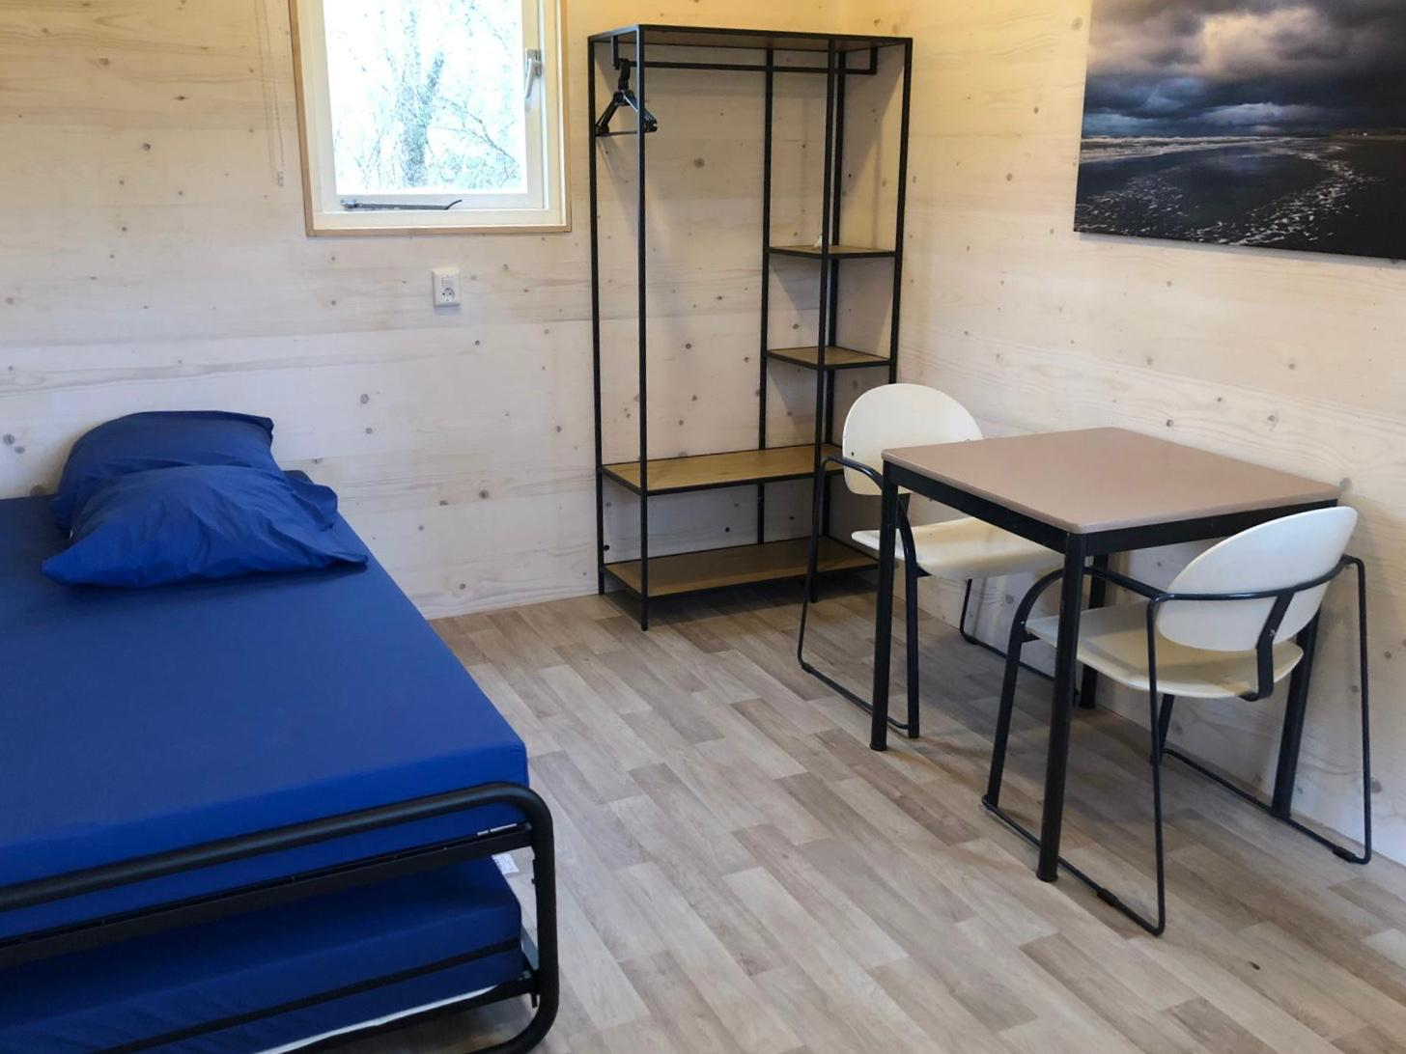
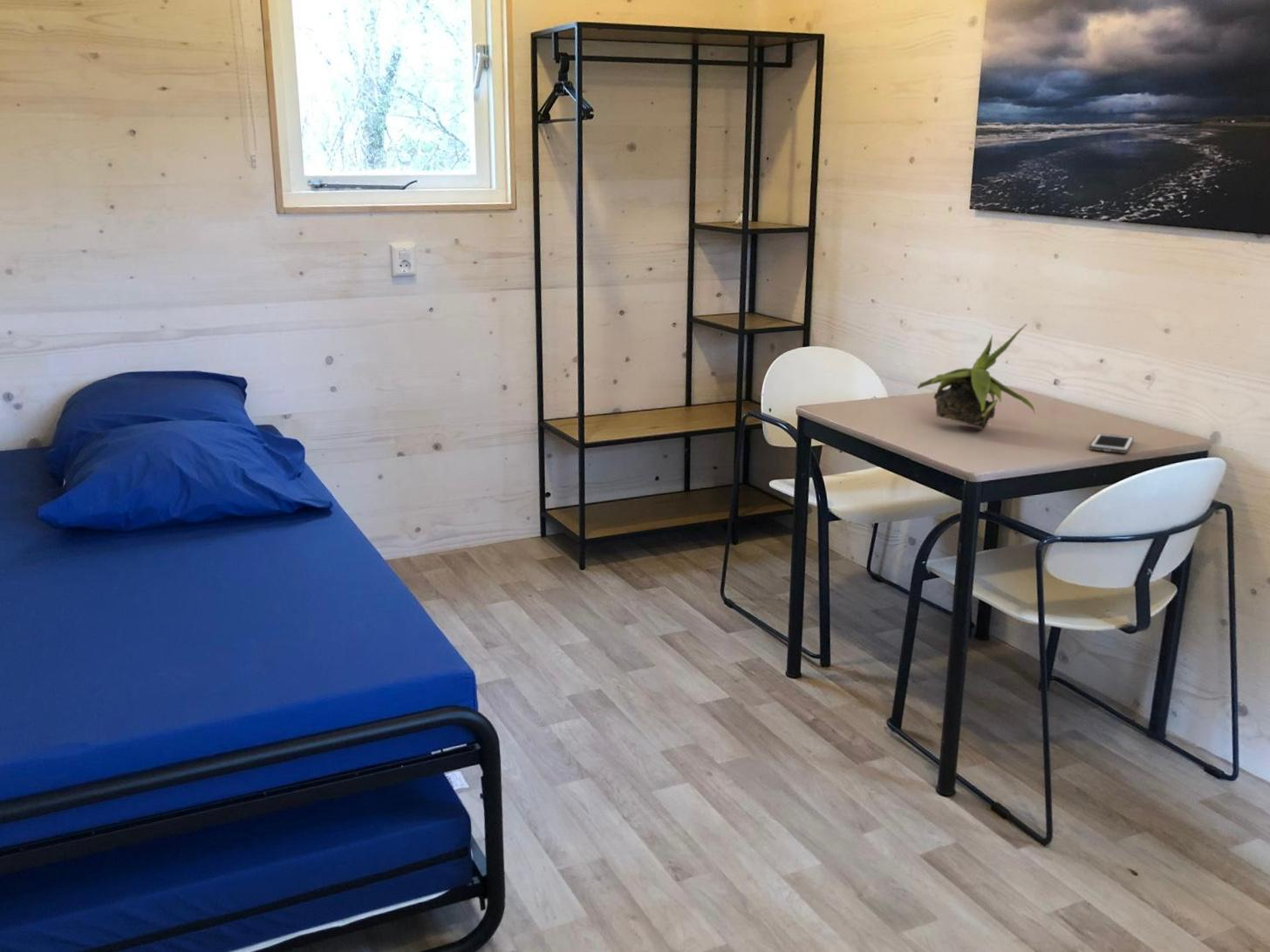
+ potted plant [916,323,1036,429]
+ cell phone [1089,432,1135,454]
